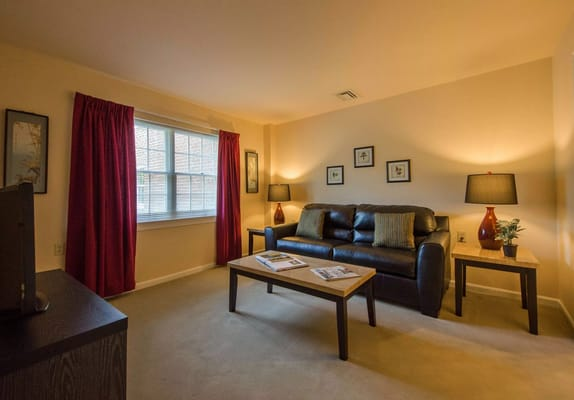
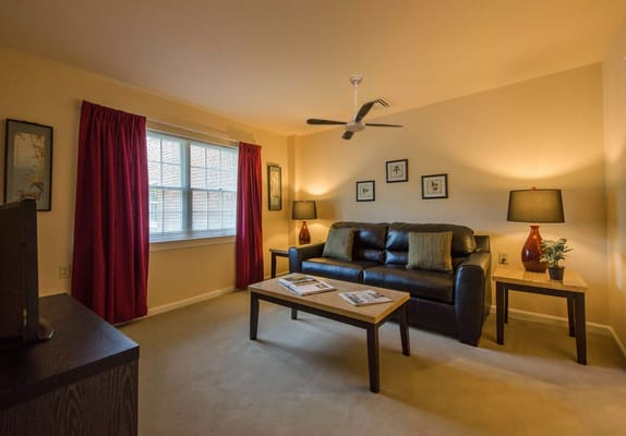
+ ceiling fan [305,74,404,141]
